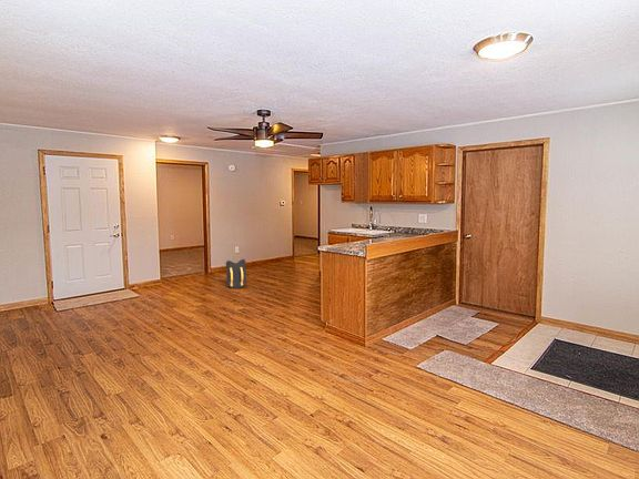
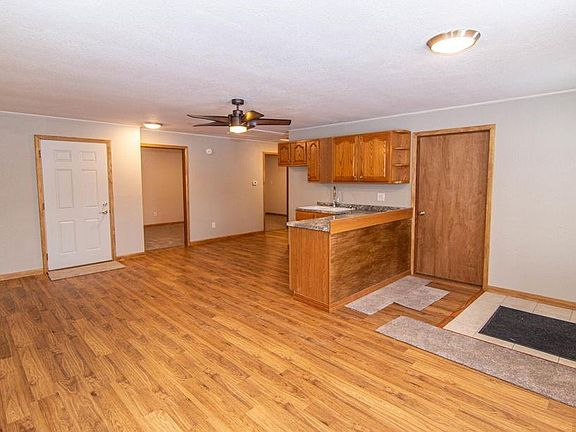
- backpack [225,258,247,289]
